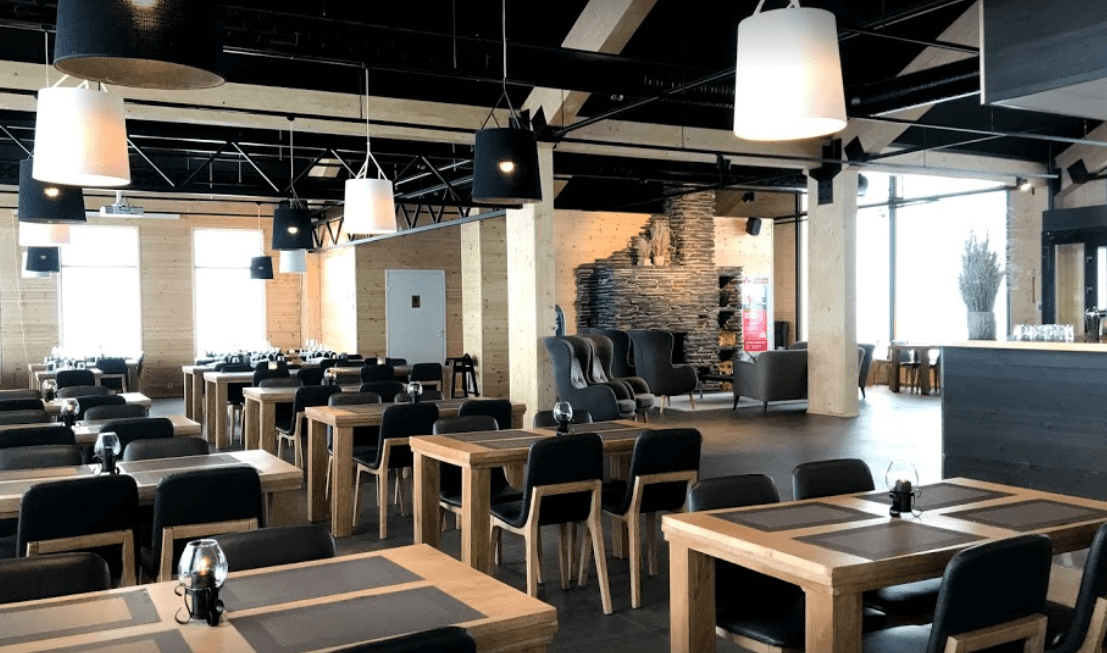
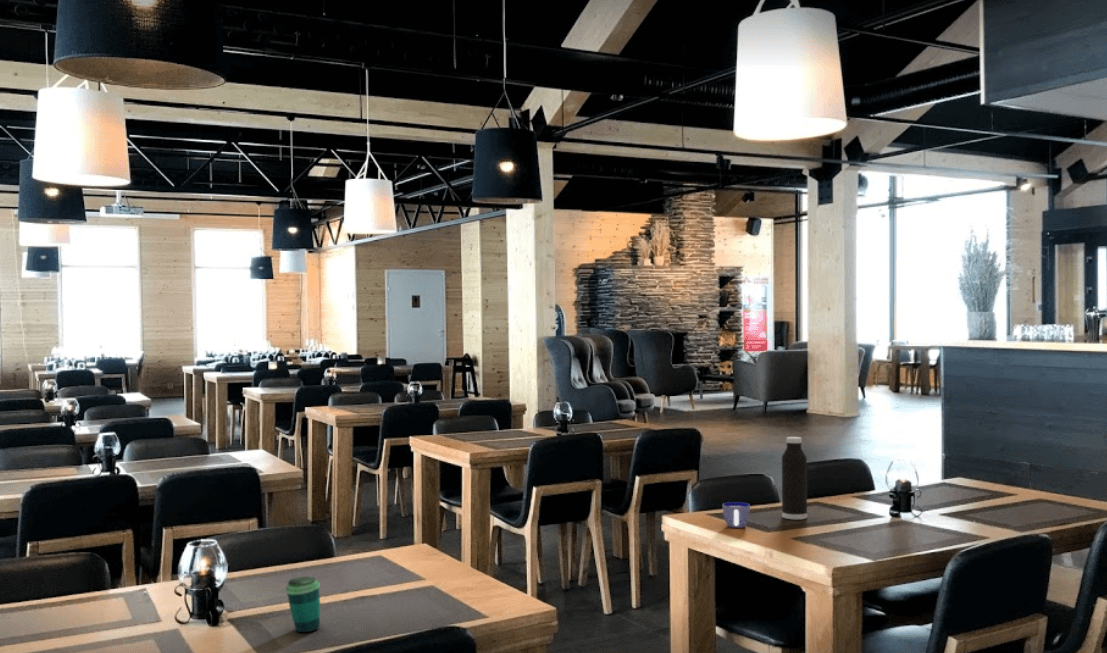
+ cup [722,501,751,529]
+ cup [285,576,321,633]
+ water bottle [781,436,808,521]
